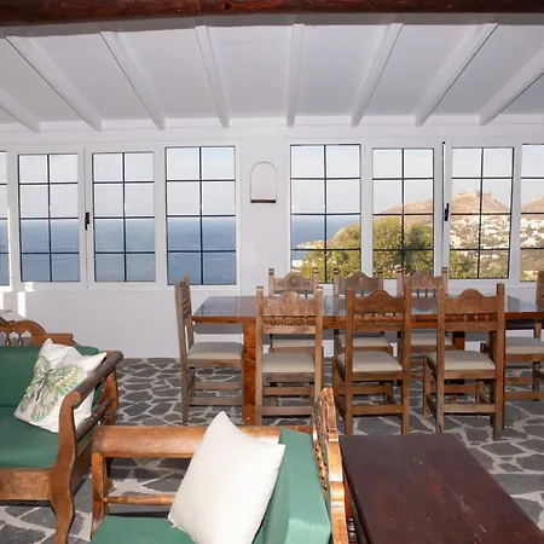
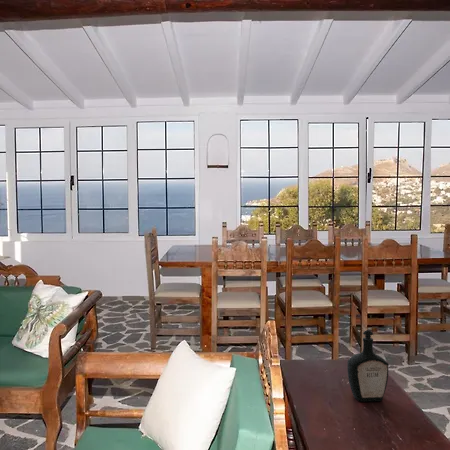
+ bottle [346,329,390,403]
